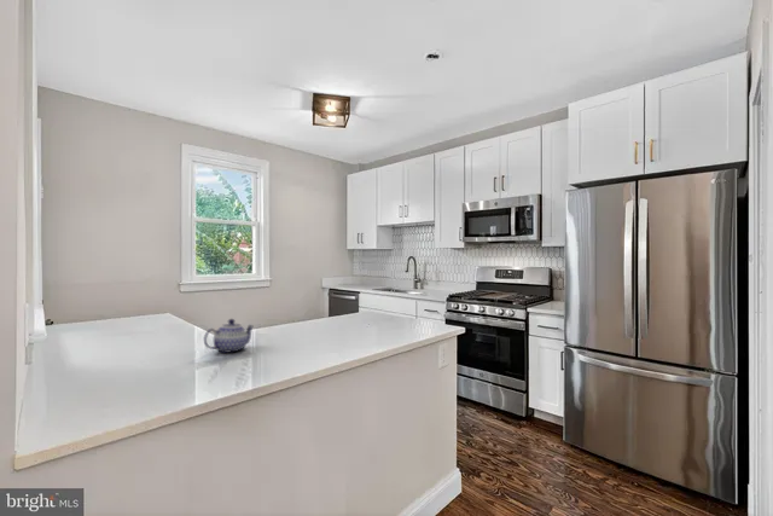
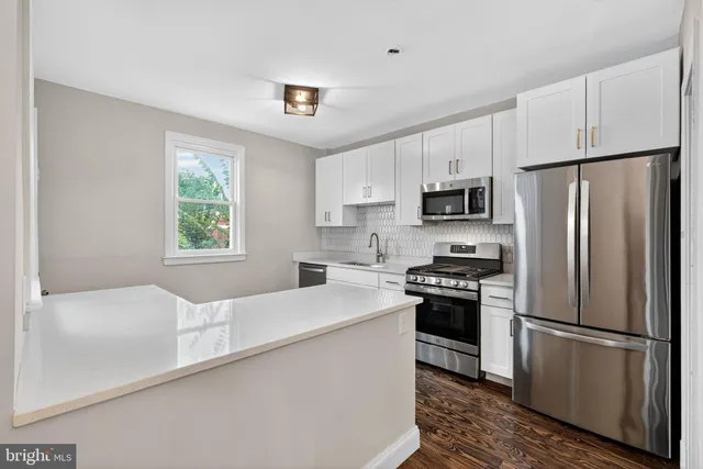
- teapot [203,318,254,354]
